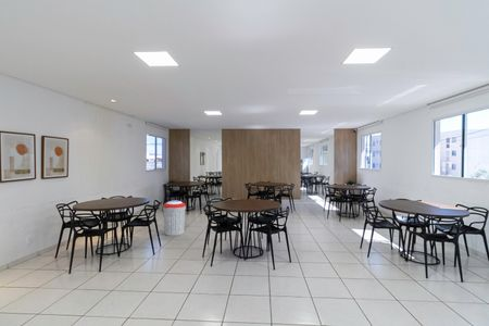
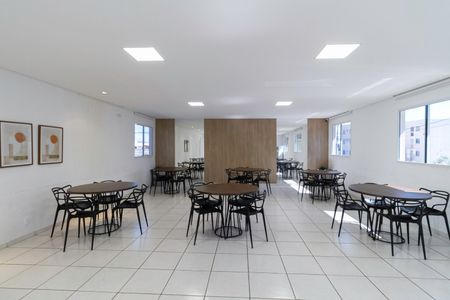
- trash can [162,200,187,237]
